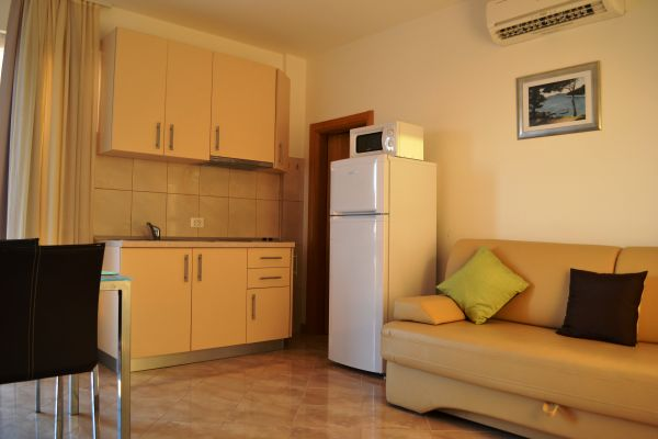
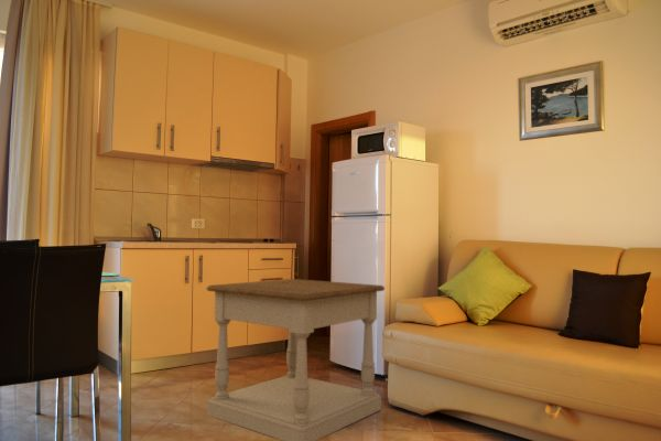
+ side table [206,278,386,441]
